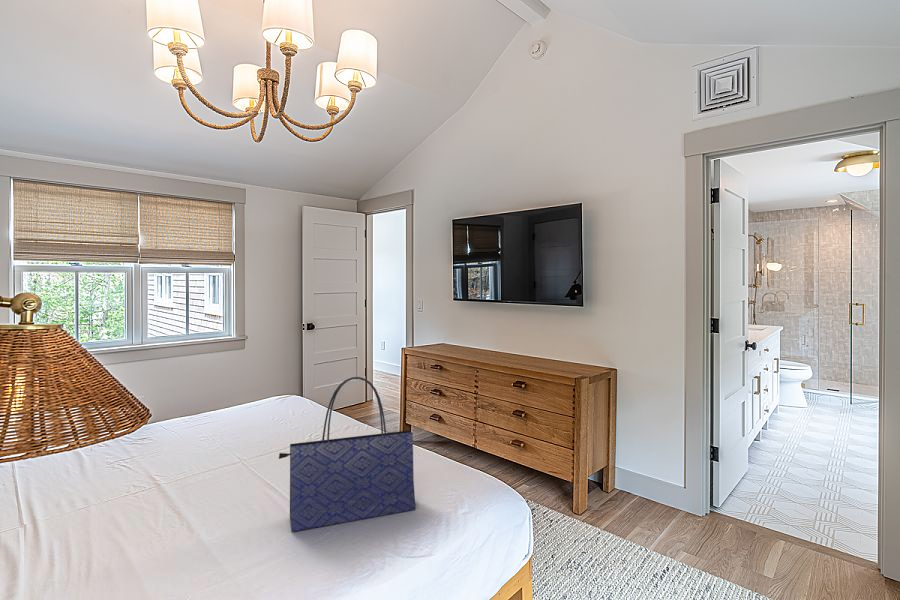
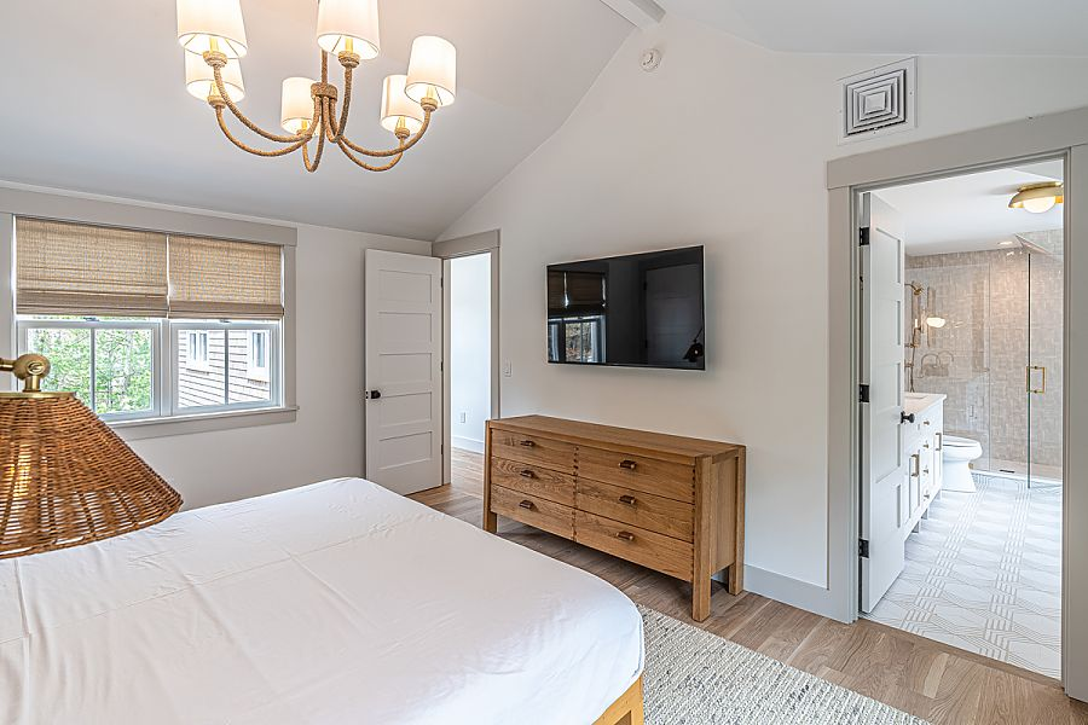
- tote bag [278,376,417,533]
